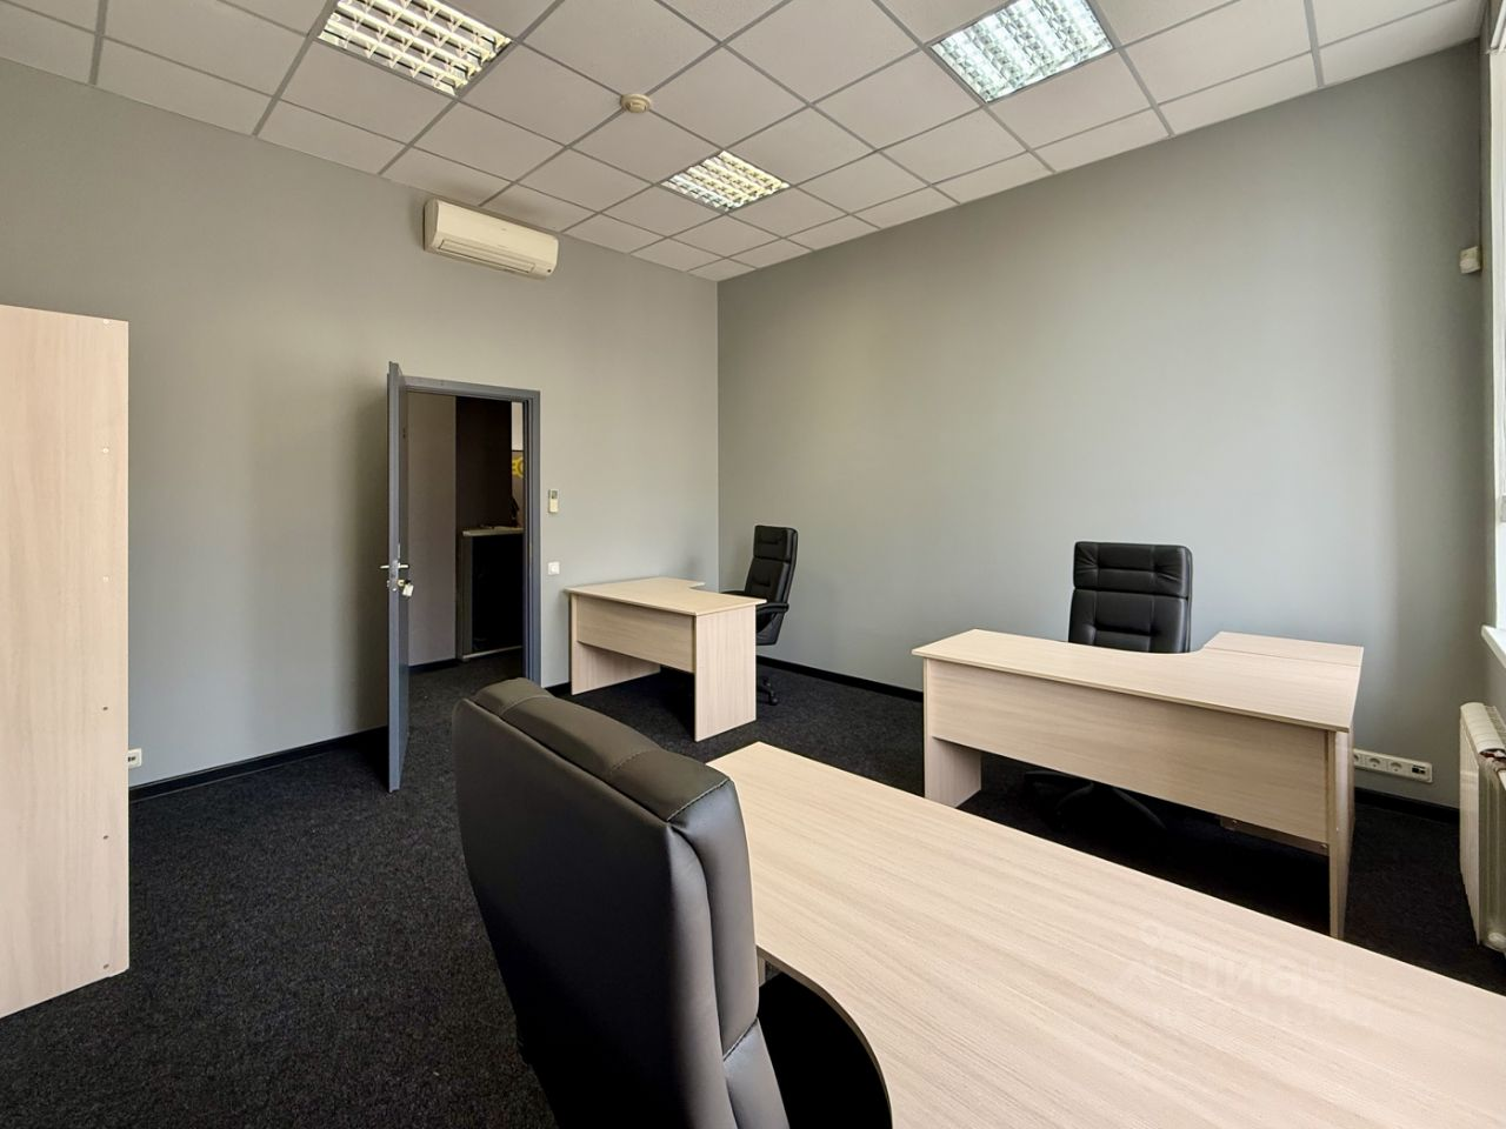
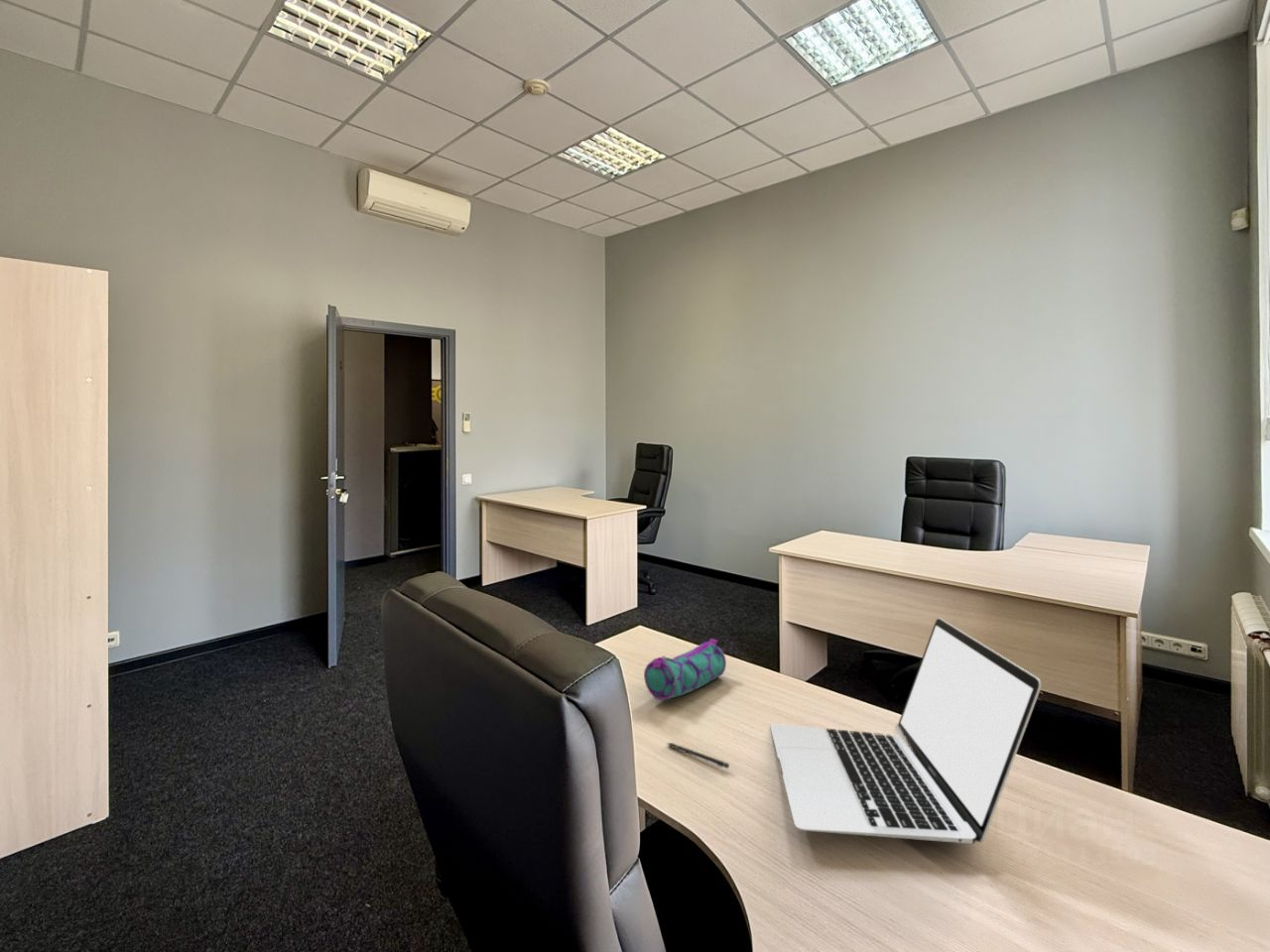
+ pen [666,742,730,770]
+ pencil case [643,638,727,701]
+ laptop [769,617,1042,845]
